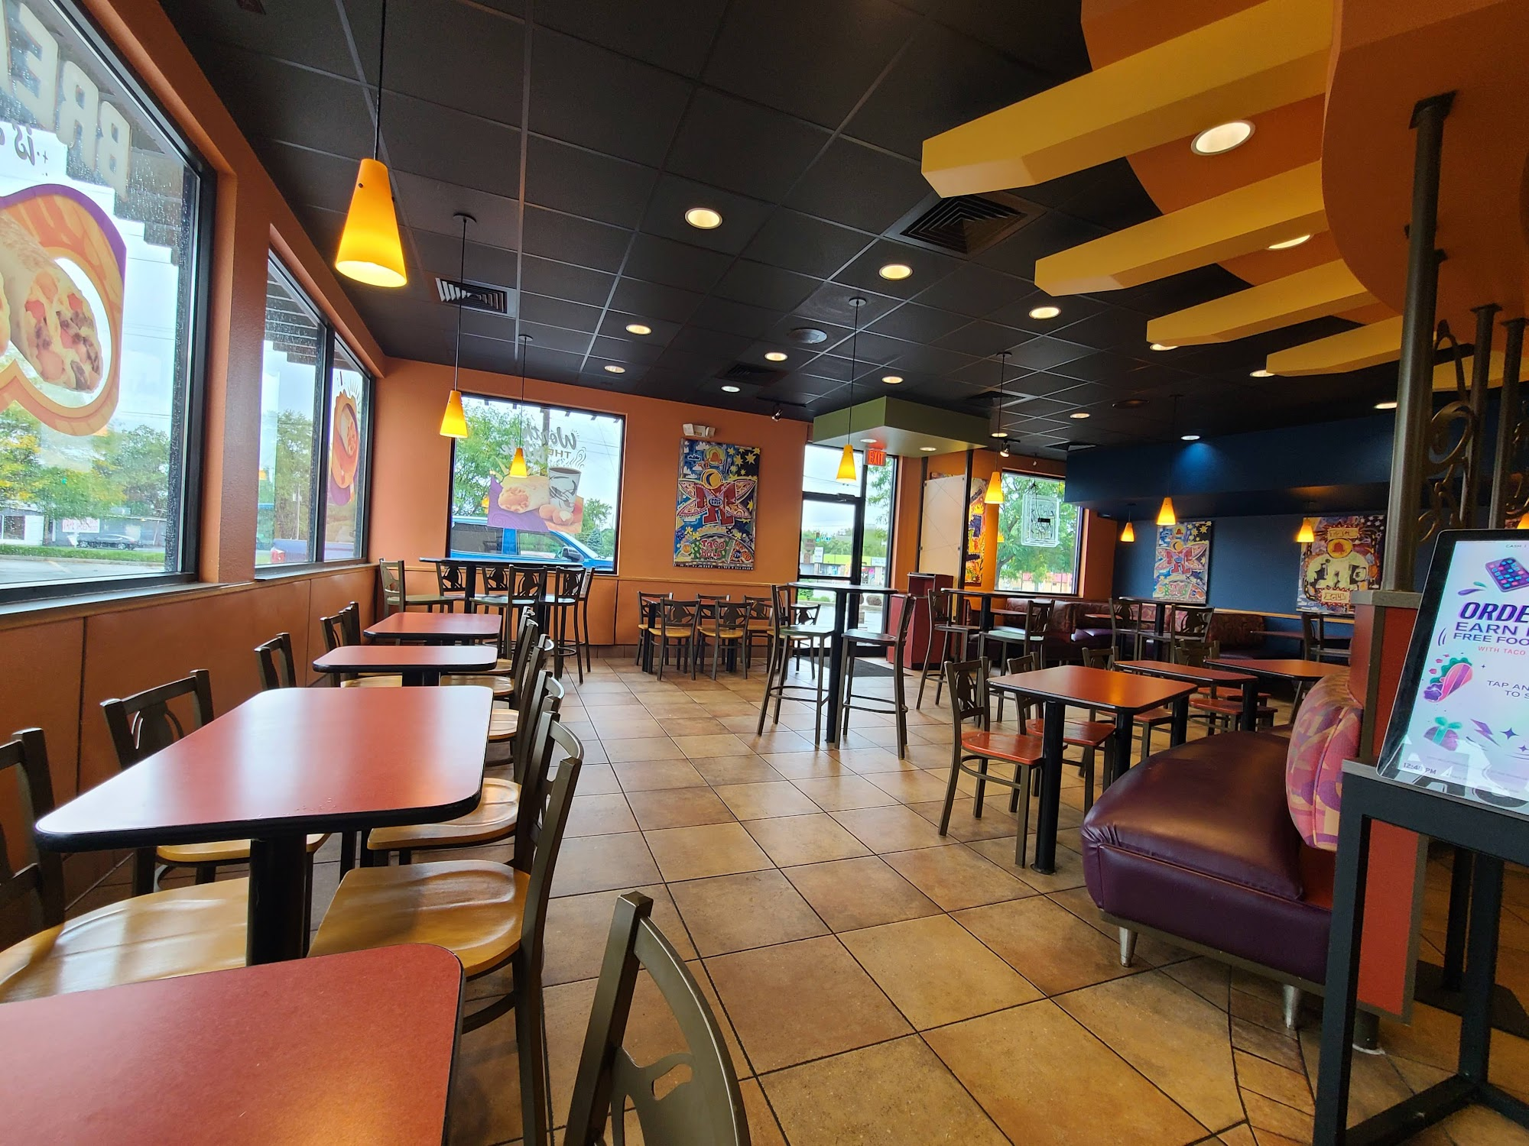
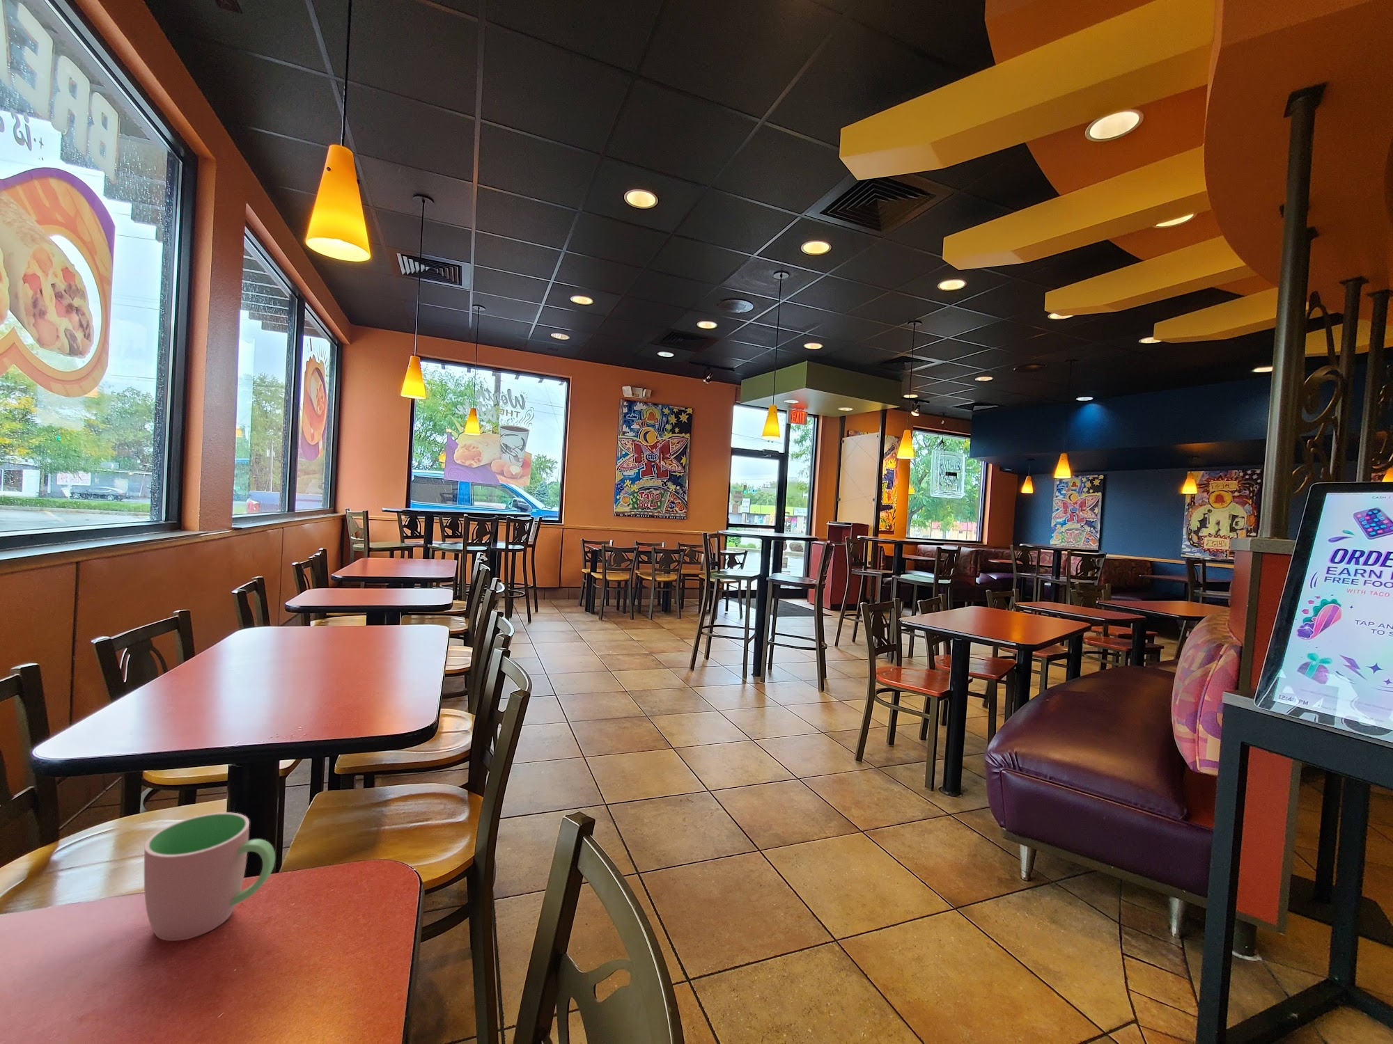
+ cup [144,812,275,942]
